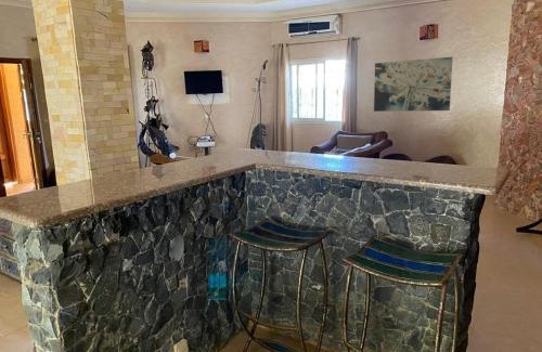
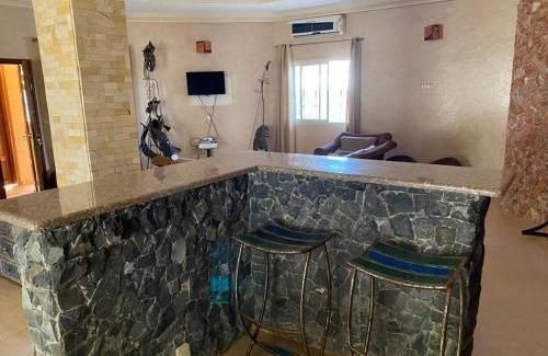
- wall art [373,56,454,113]
